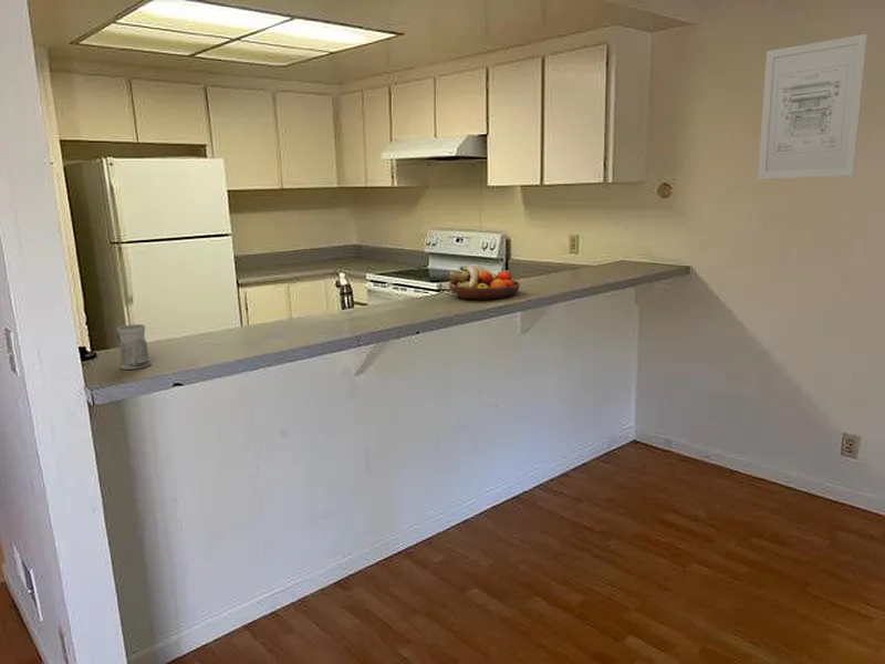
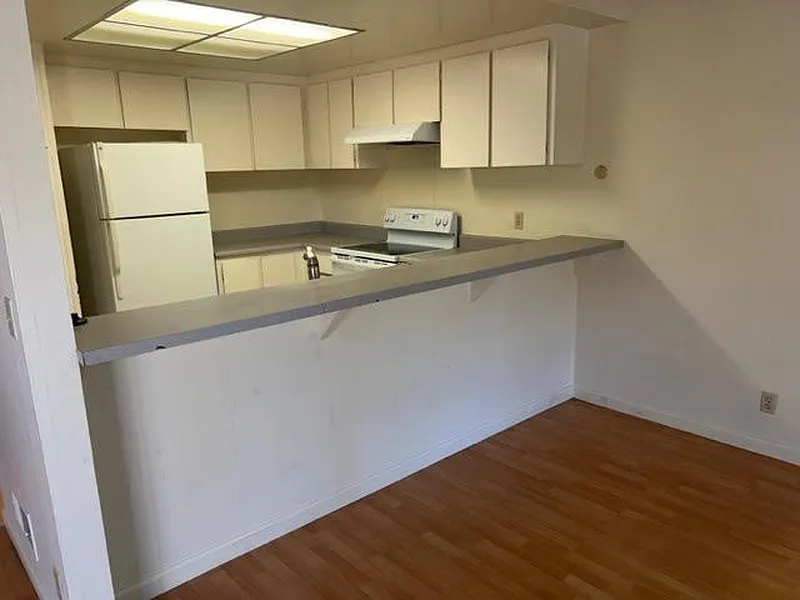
- mug [115,323,153,371]
- fruit bowl [446,263,521,301]
- wall art [757,33,868,180]
